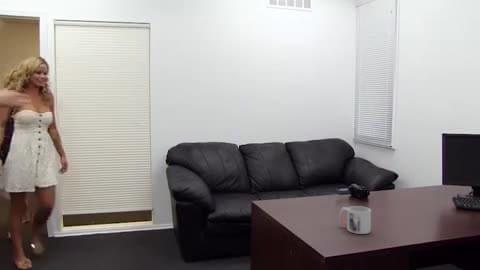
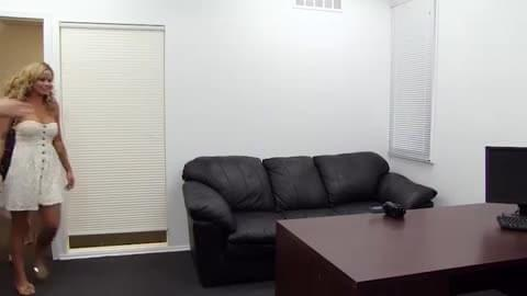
- mug [338,205,372,235]
